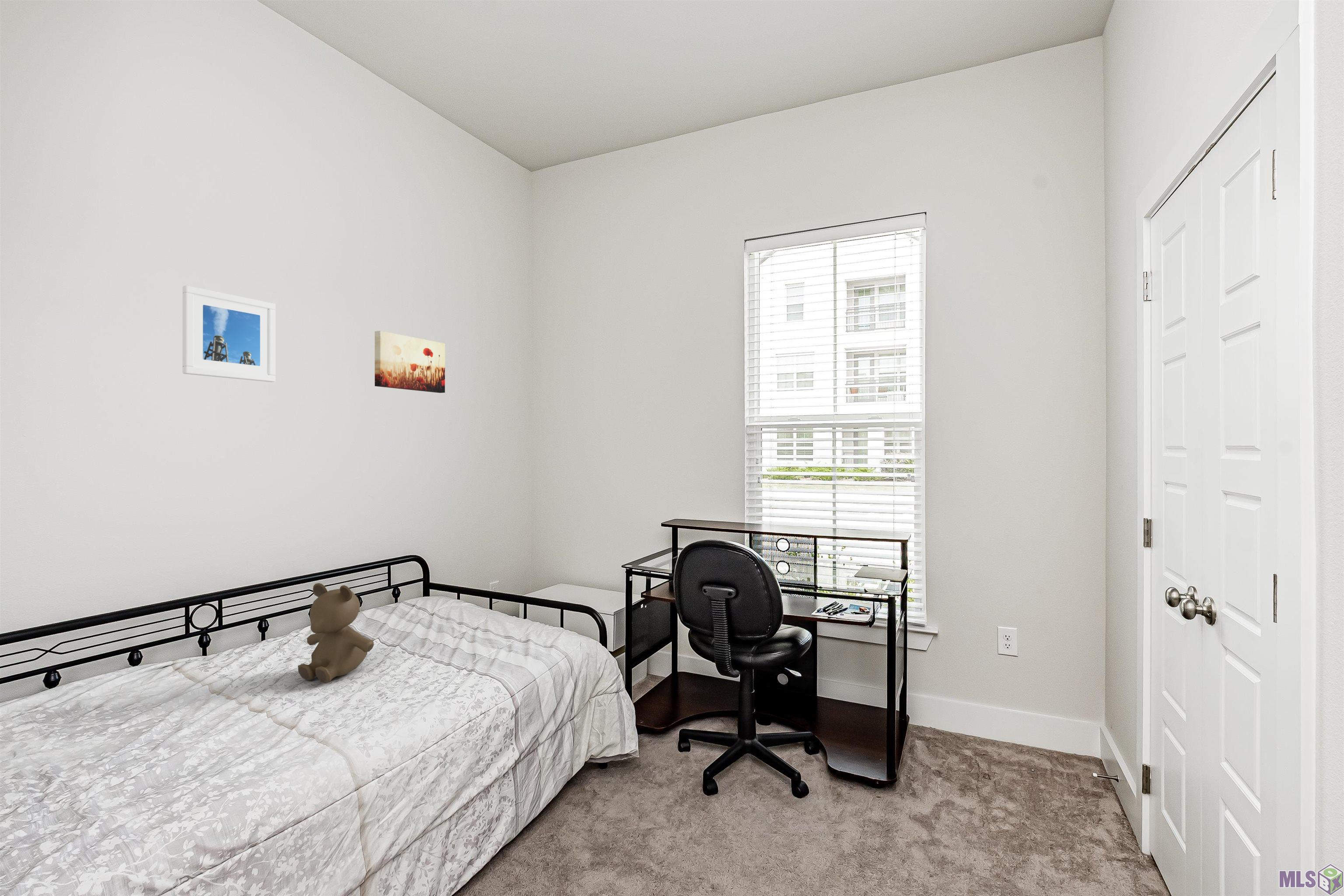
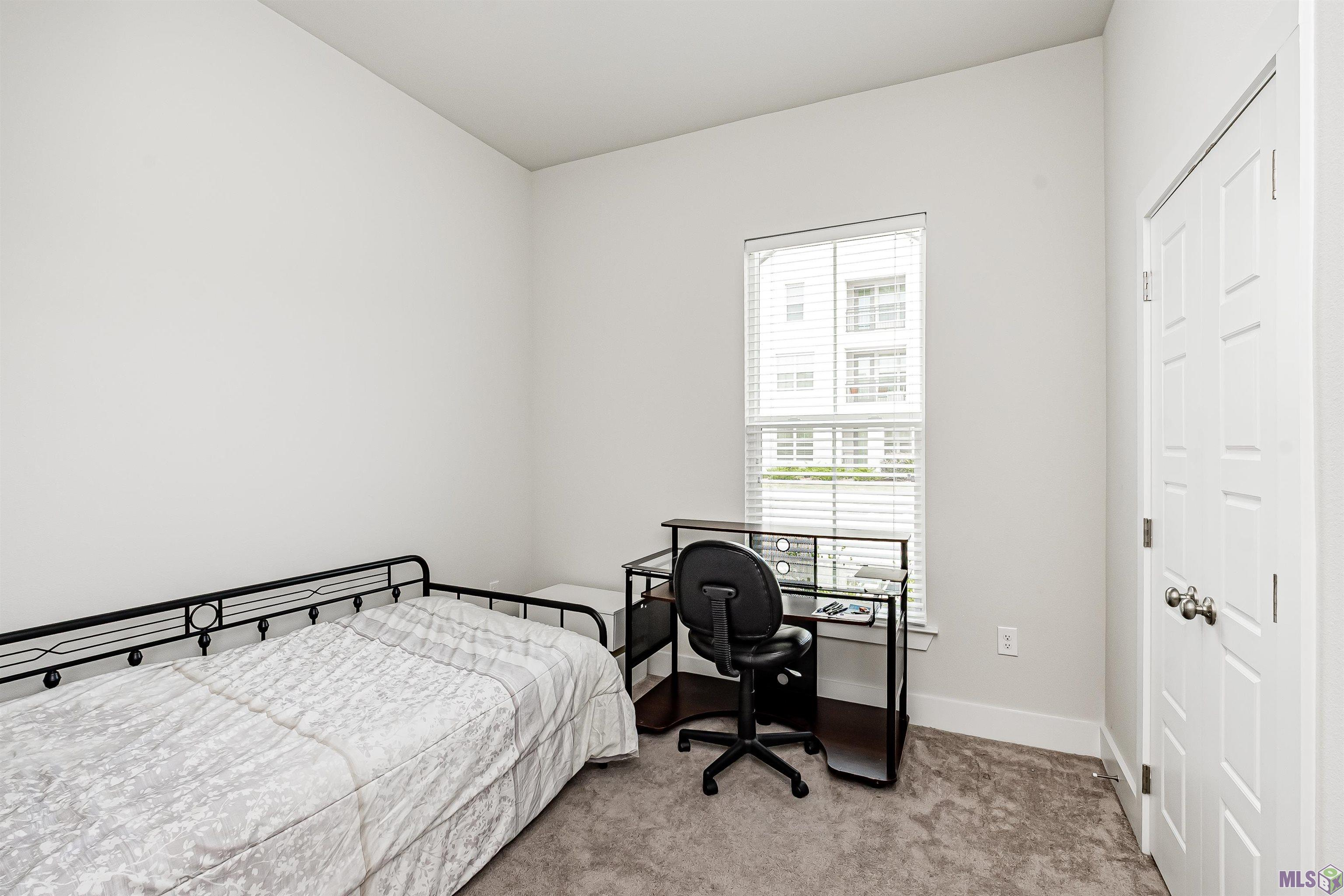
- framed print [182,285,276,382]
- wall art [374,330,445,393]
- teddy bear [297,583,374,683]
